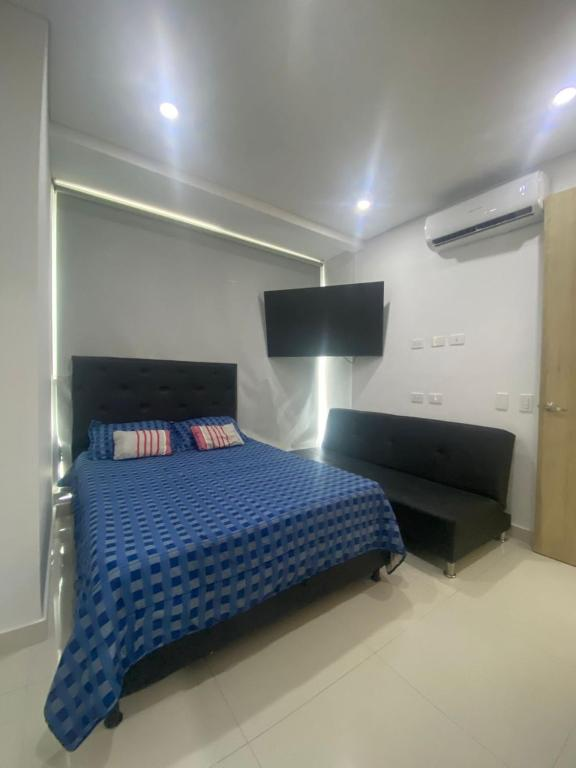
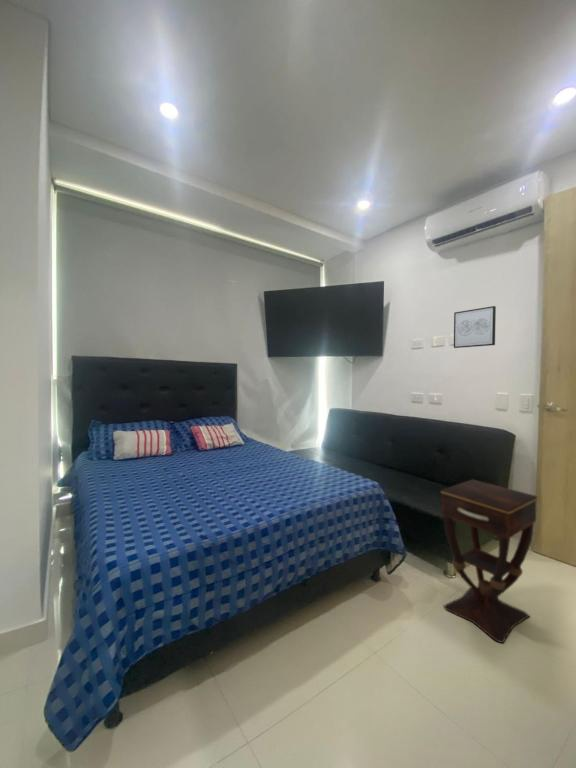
+ wall art [453,305,497,349]
+ side table [440,478,539,644]
